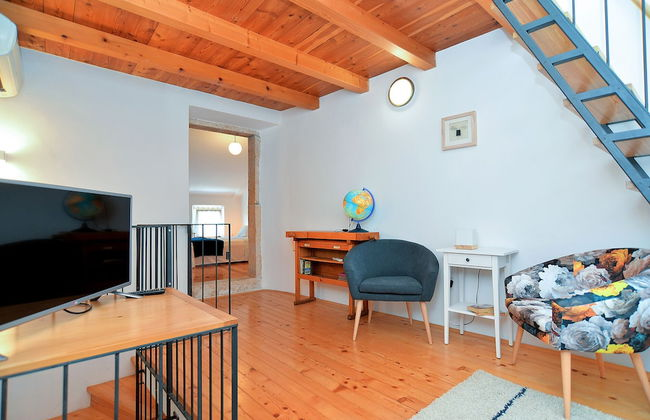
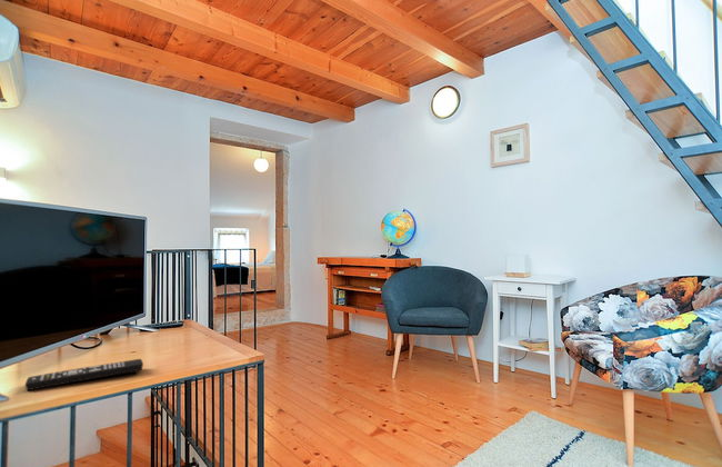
+ remote control [24,358,144,391]
